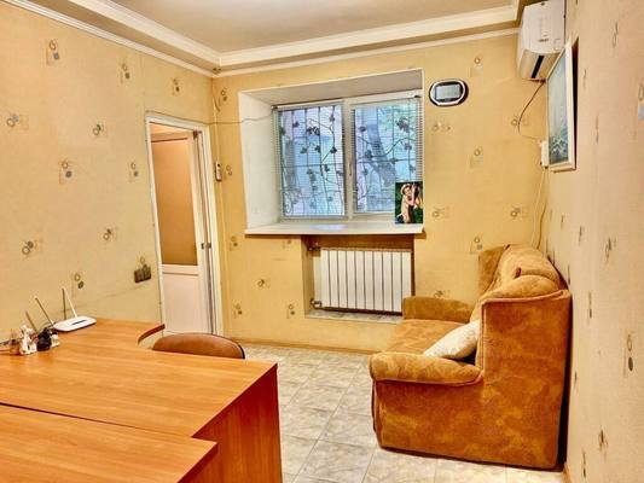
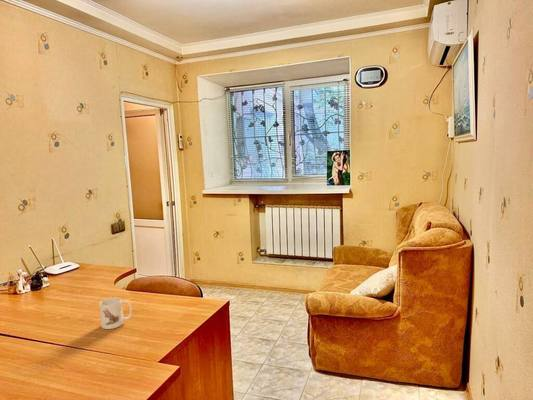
+ mug [98,297,133,330]
